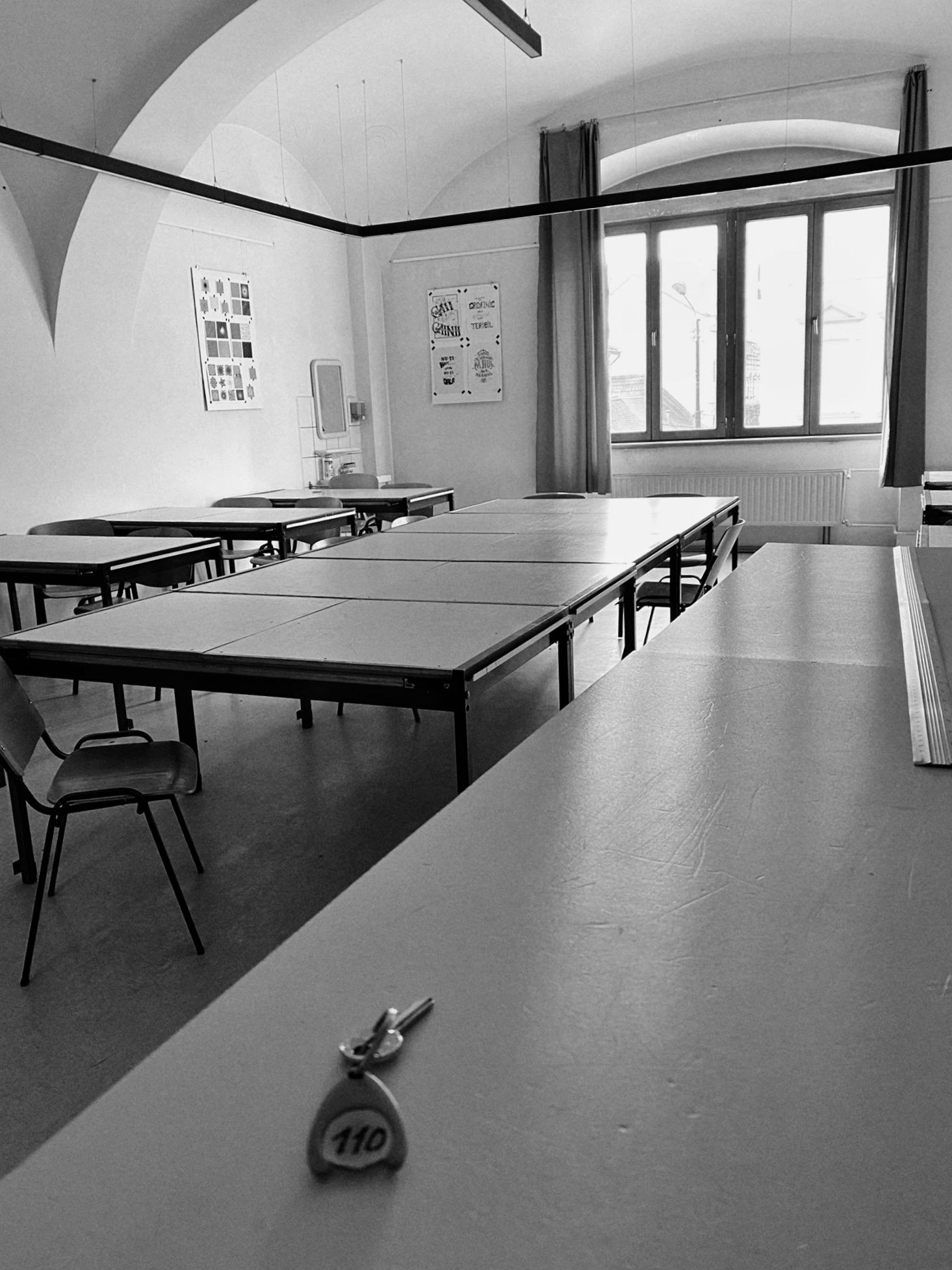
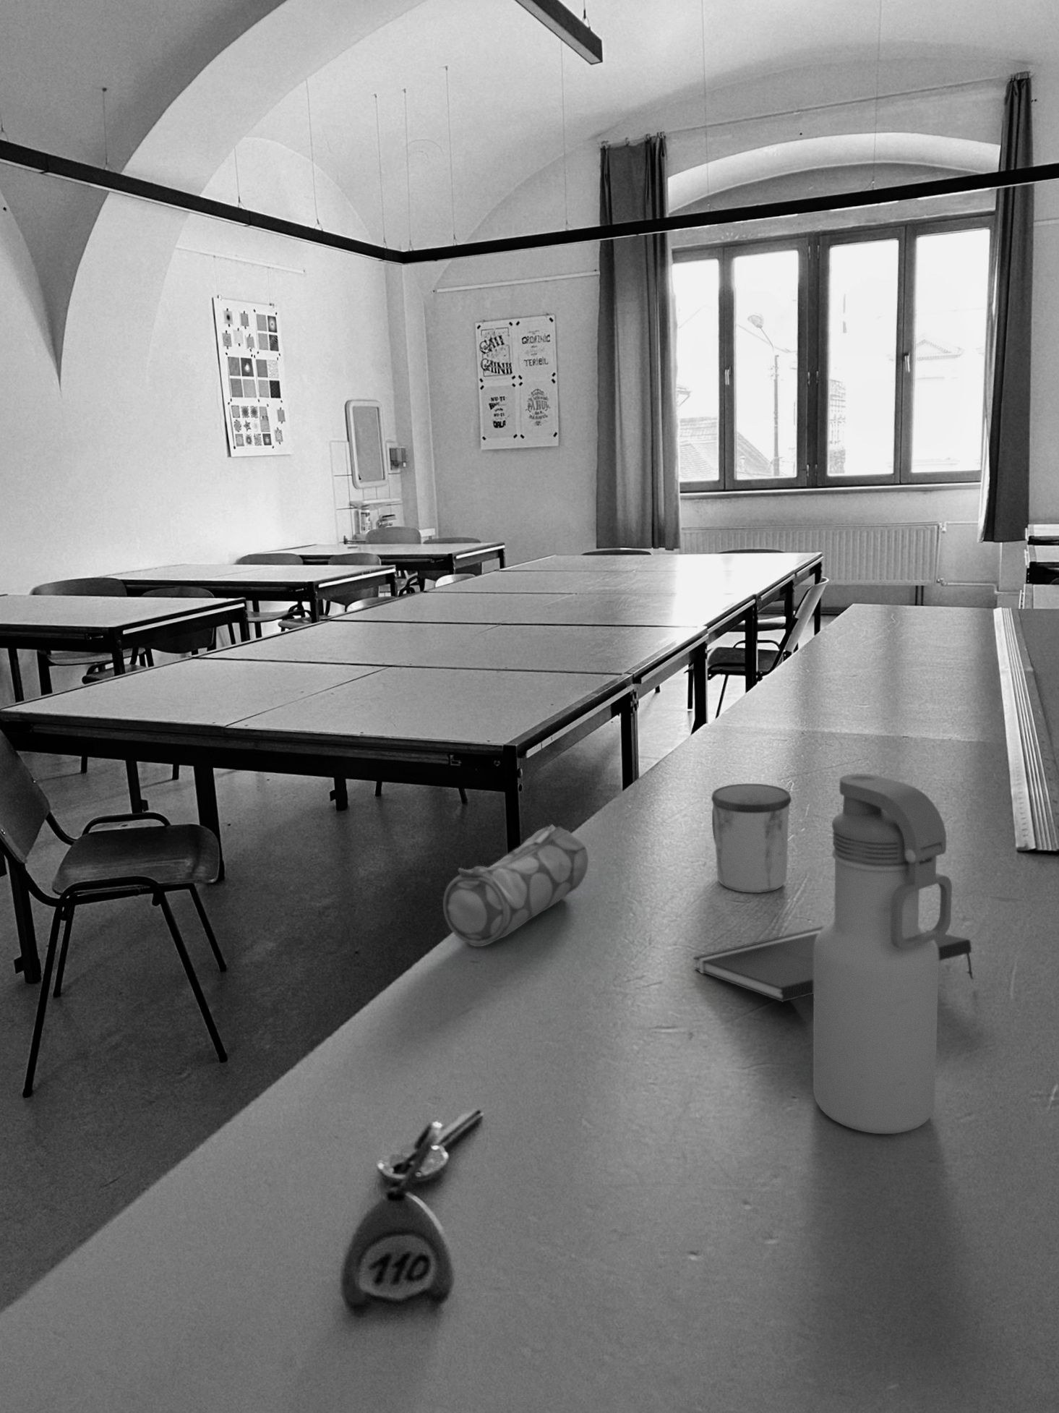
+ water bottle [812,773,952,1135]
+ mug [711,783,792,893]
+ pencil case [443,824,590,947]
+ notepad [693,926,974,1002]
